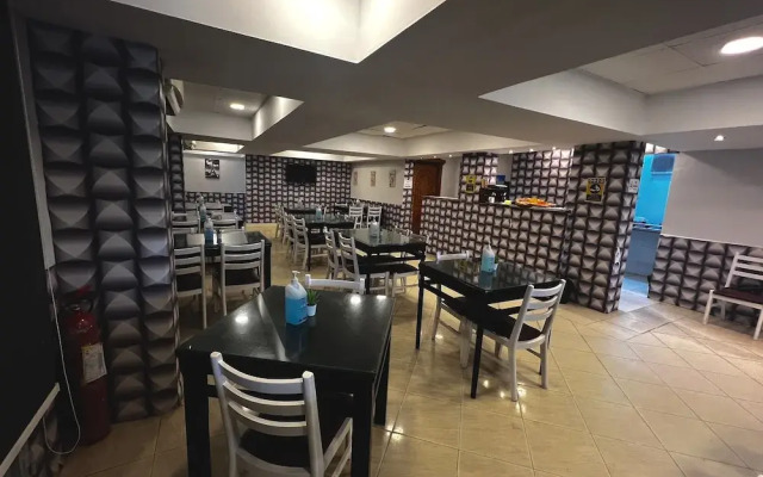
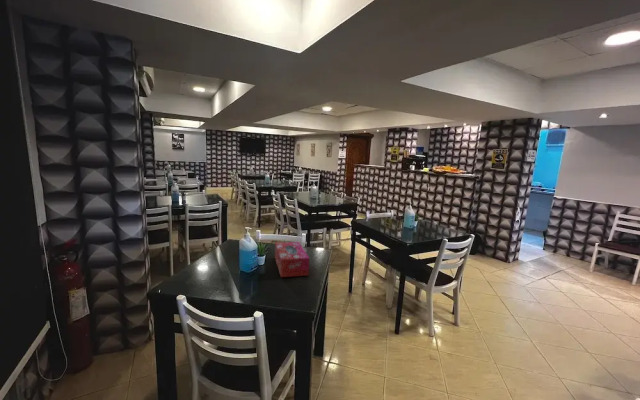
+ tissue box [274,241,310,278]
